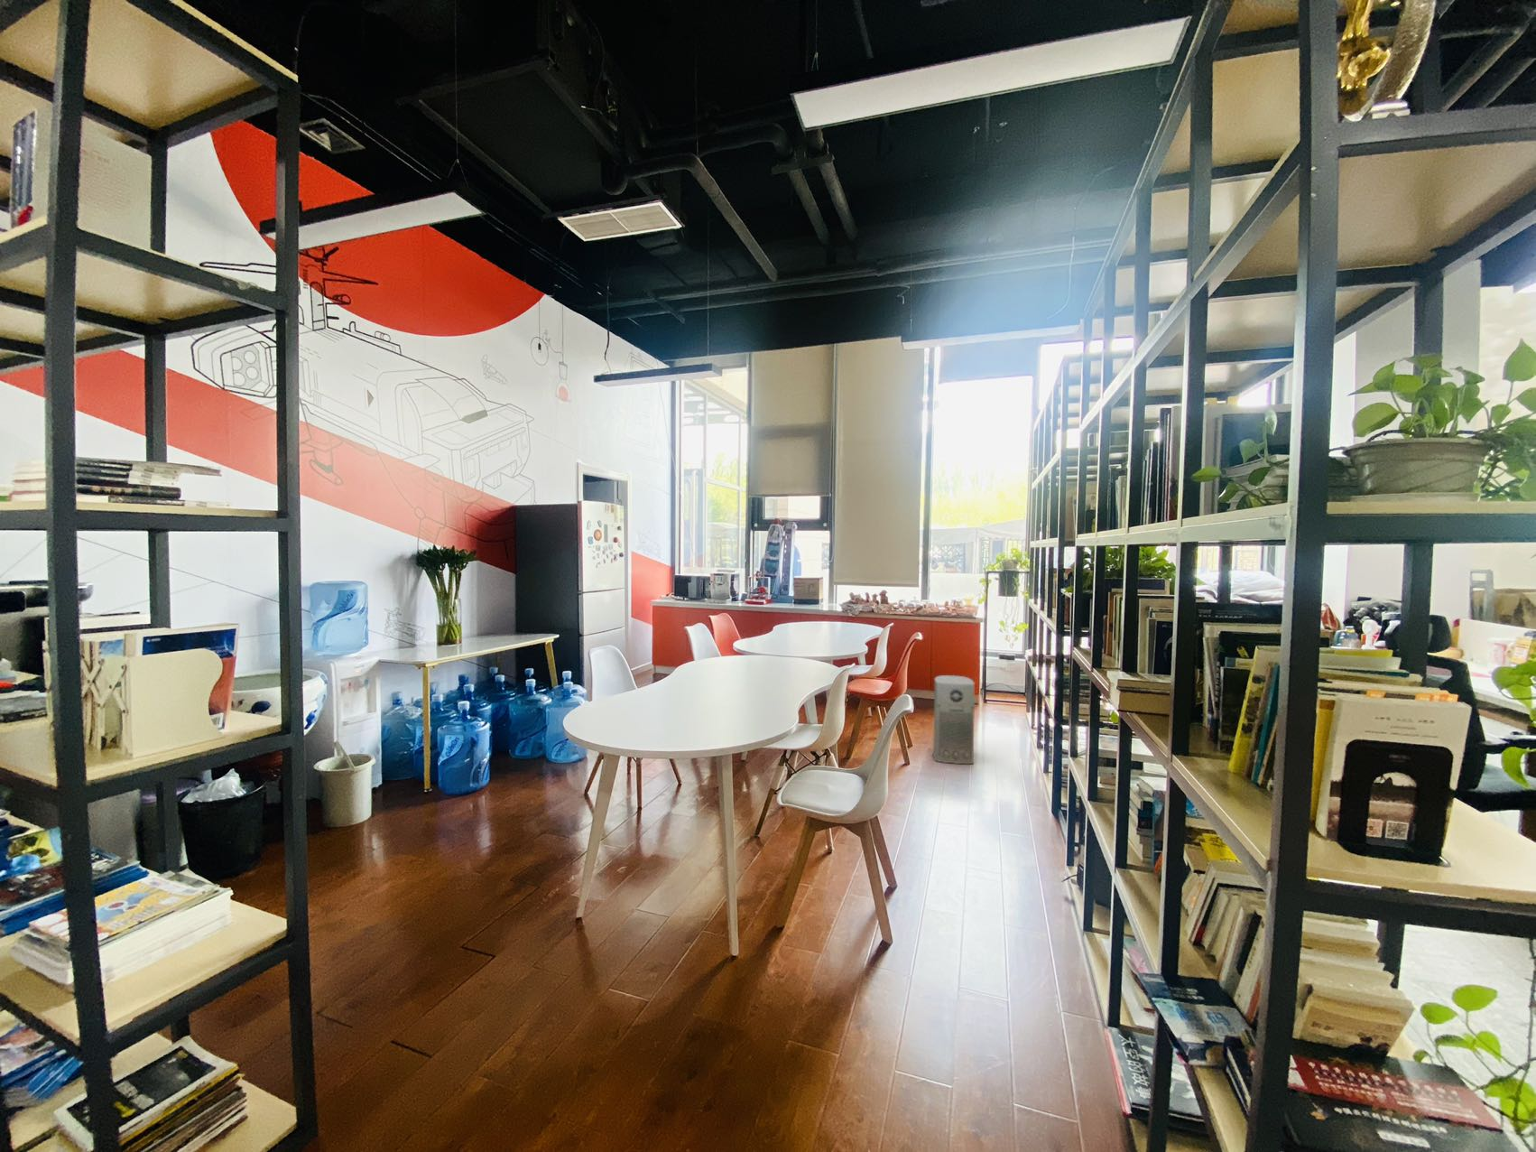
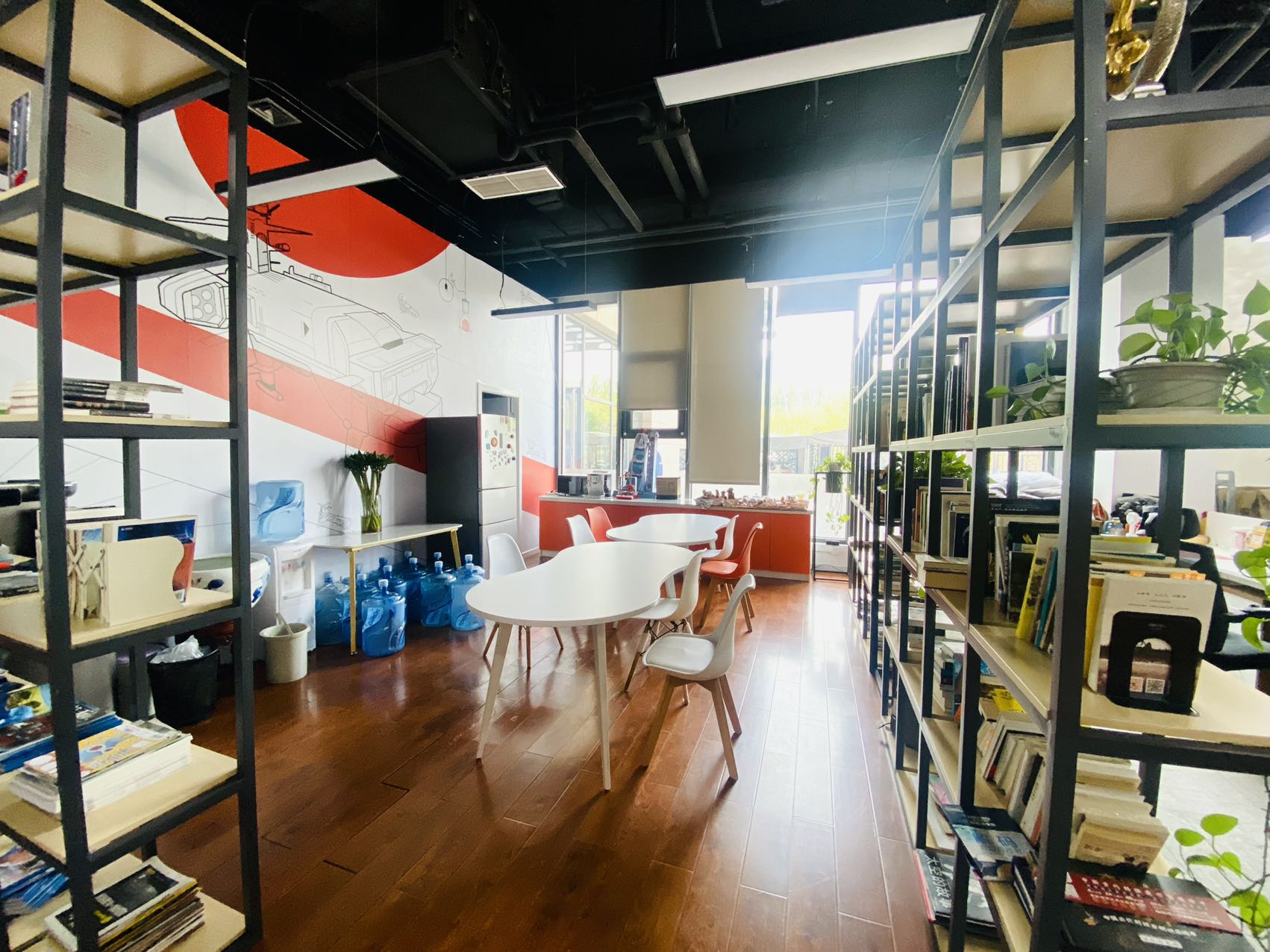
- air purifier [932,674,976,765]
